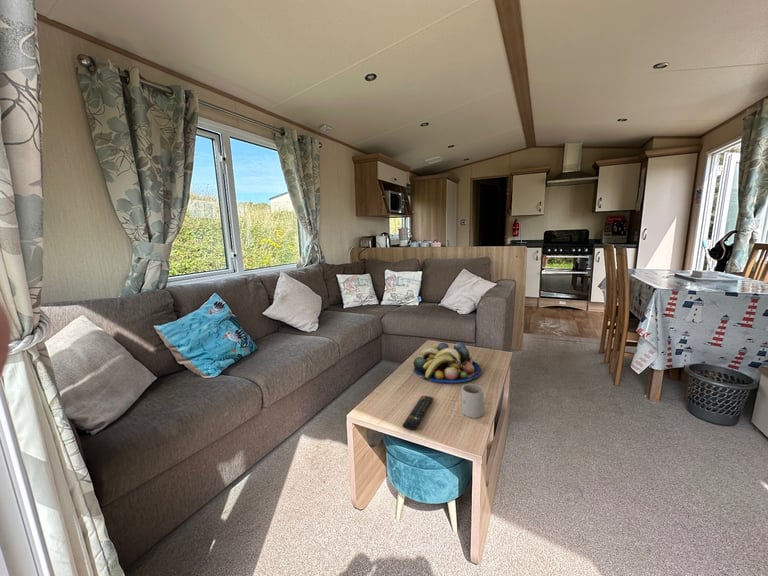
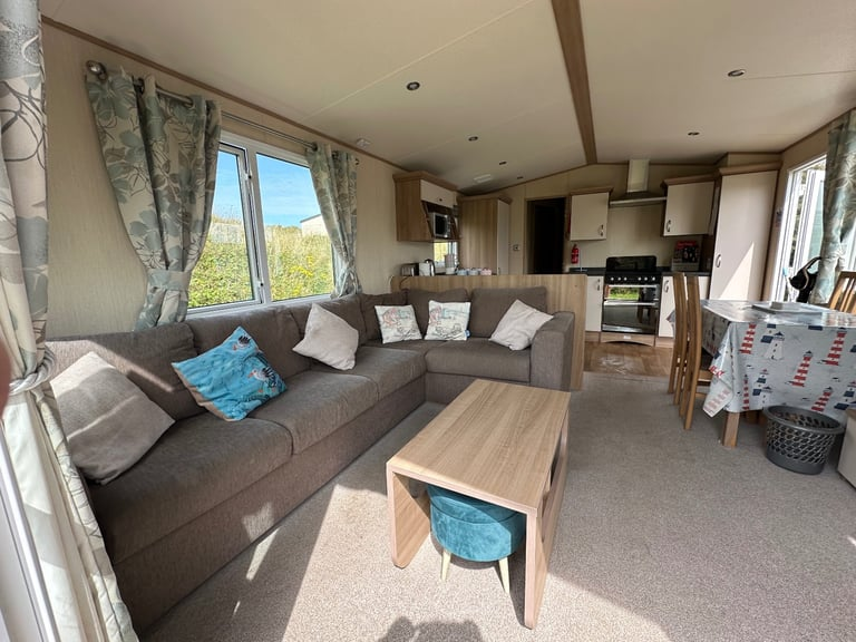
- mug [461,383,485,419]
- fruit bowl [413,341,483,384]
- remote control [402,395,434,431]
